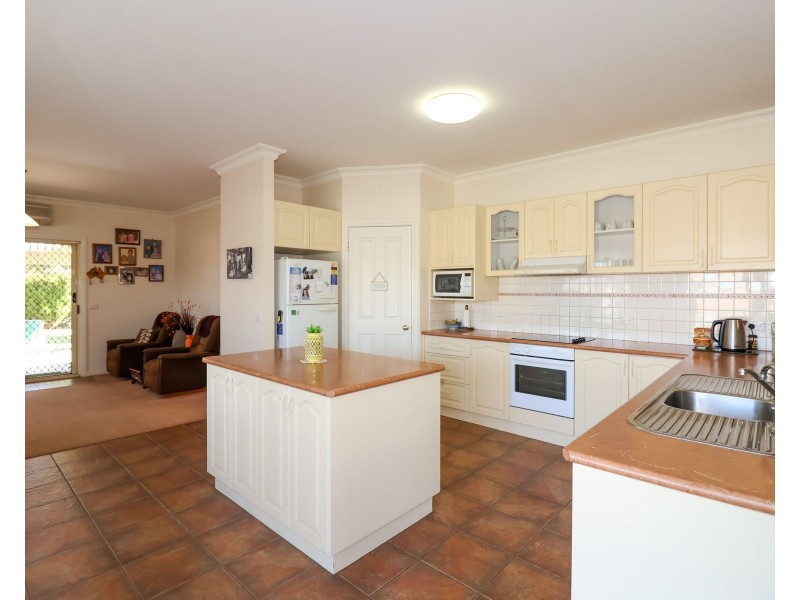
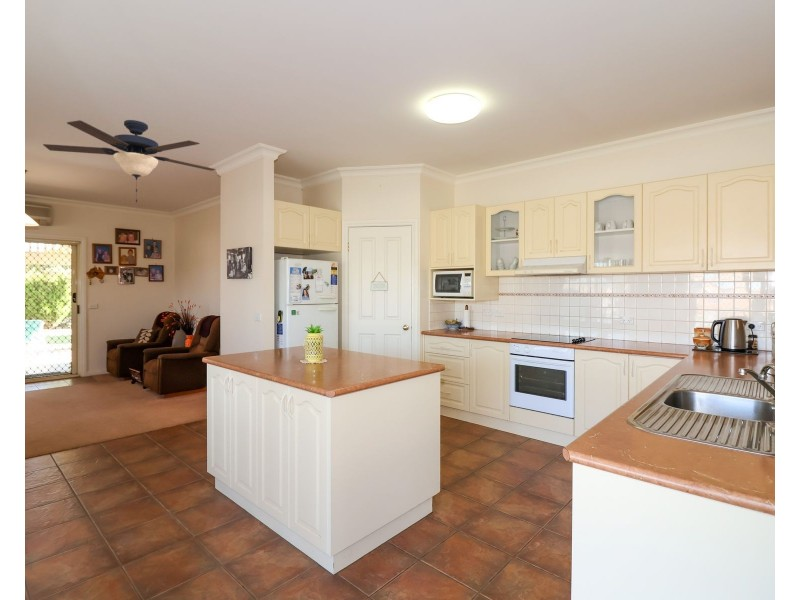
+ ceiling fan [42,119,217,203]
